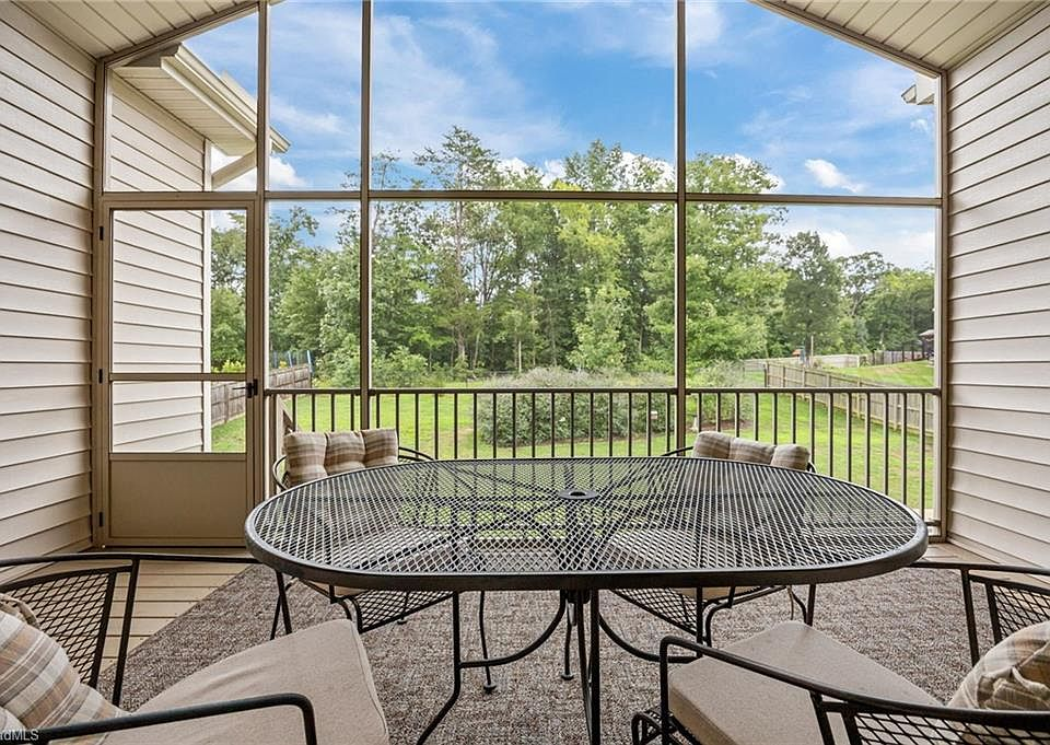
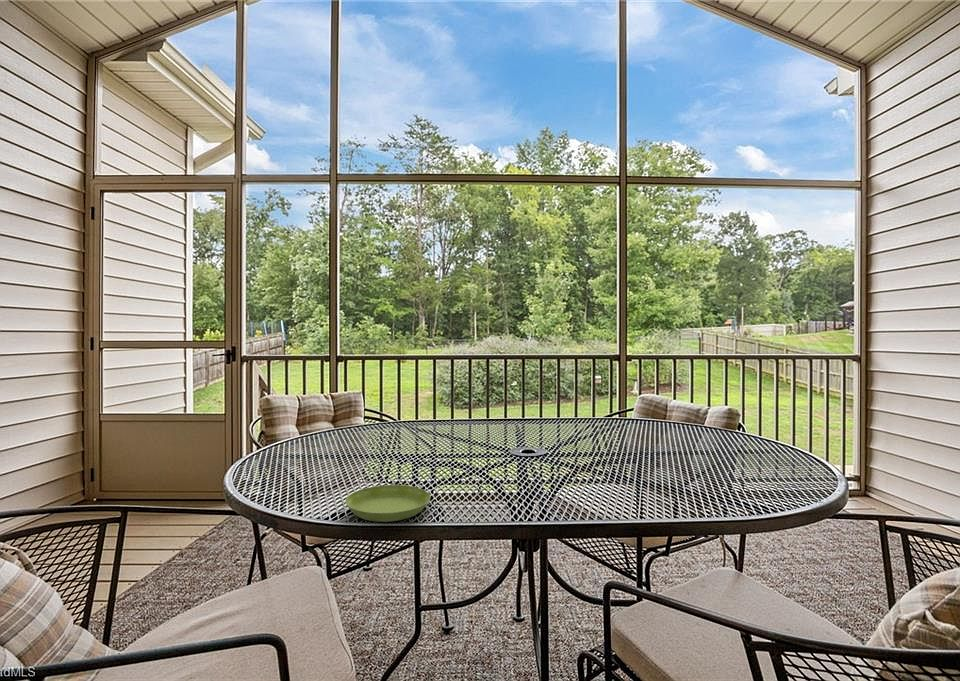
+ saucer [344,484,431,523]
